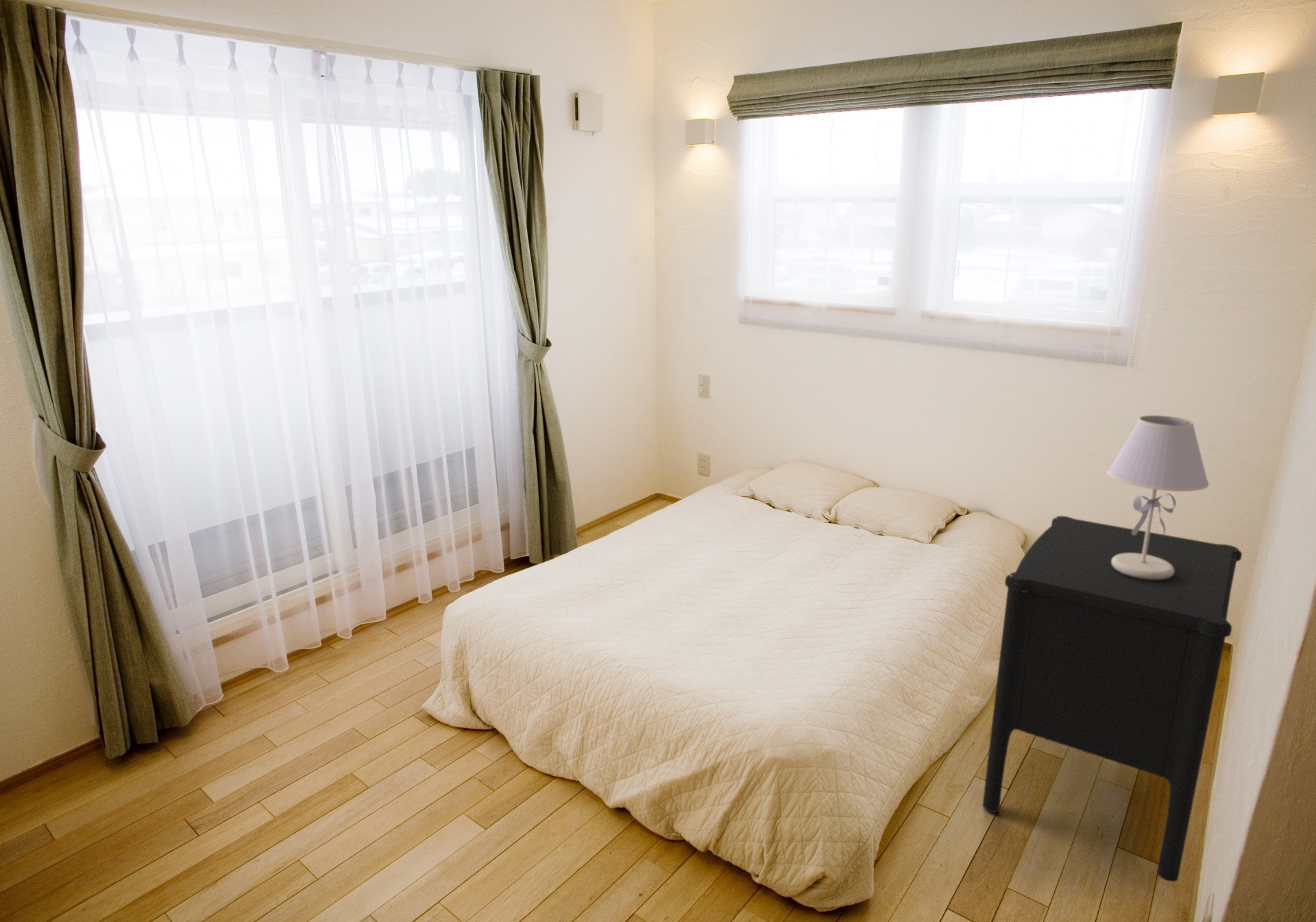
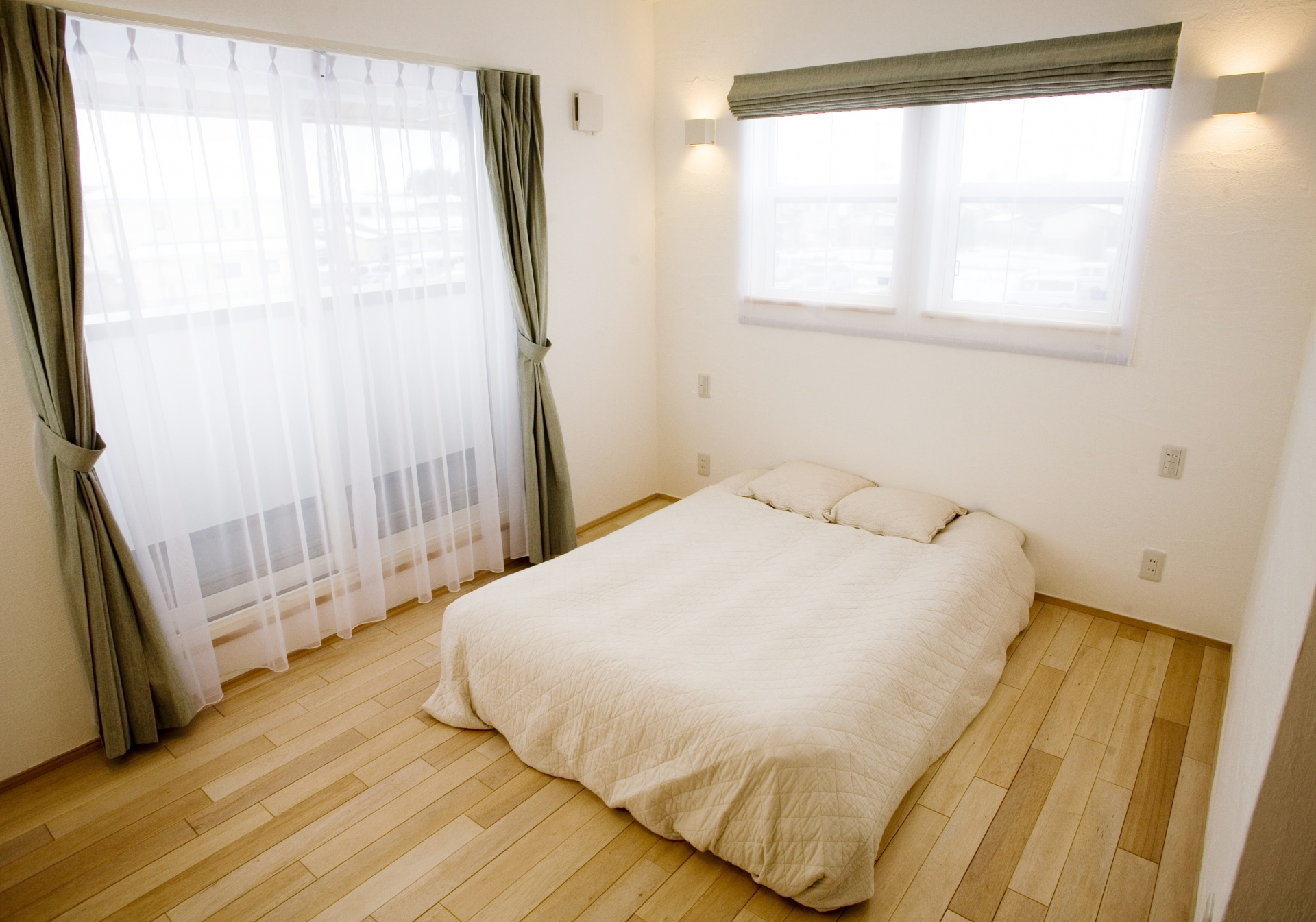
- table lamp [1106,415,1210,580]
- nightstand [982,515,1243,882]
